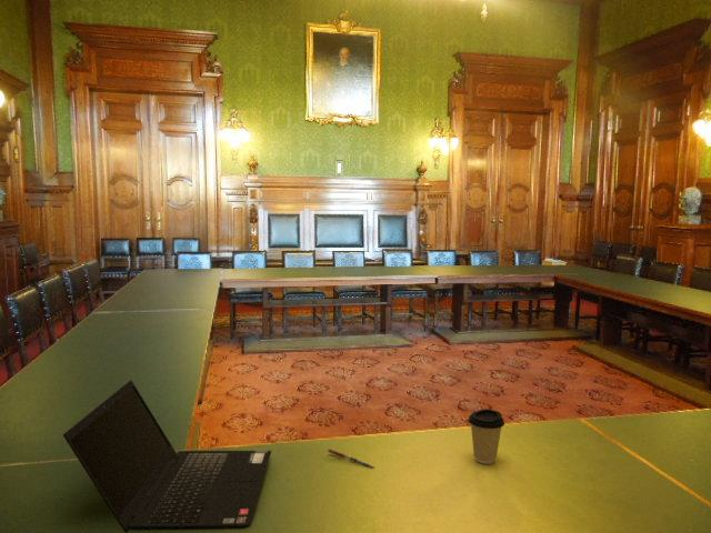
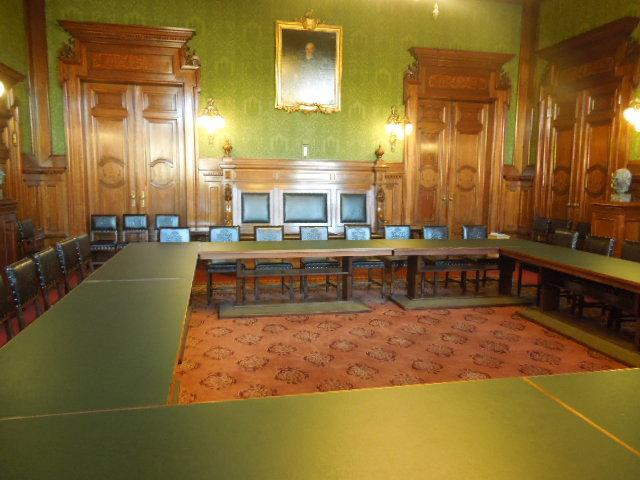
- coffee cup [467,408,505,465]
- pen [327,449,375,470]
- laptop computer [62,380,272,533]
